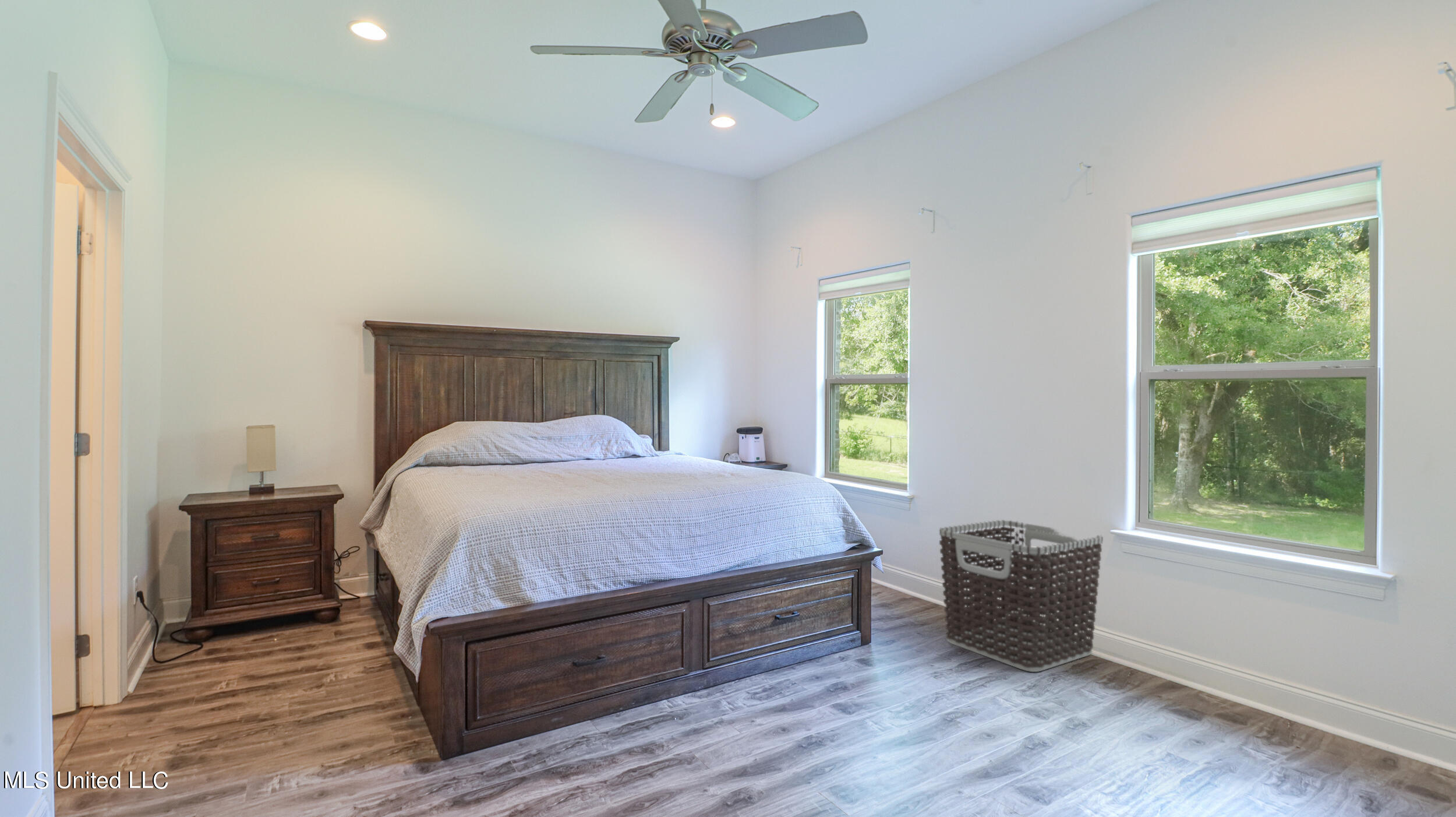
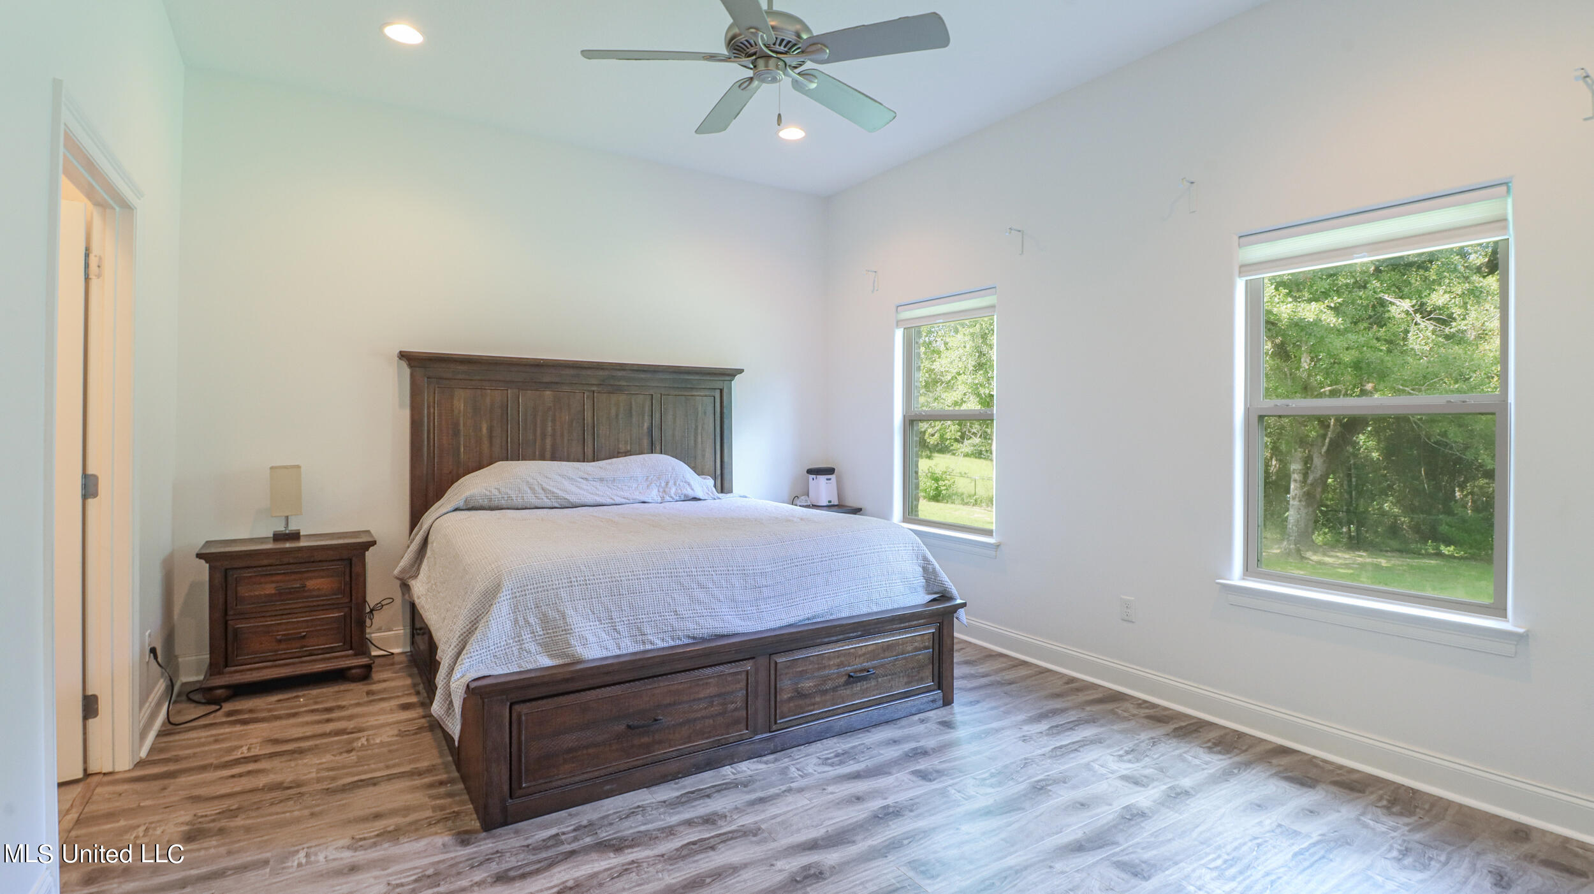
- clothes hamper [939,519,1104,672]
